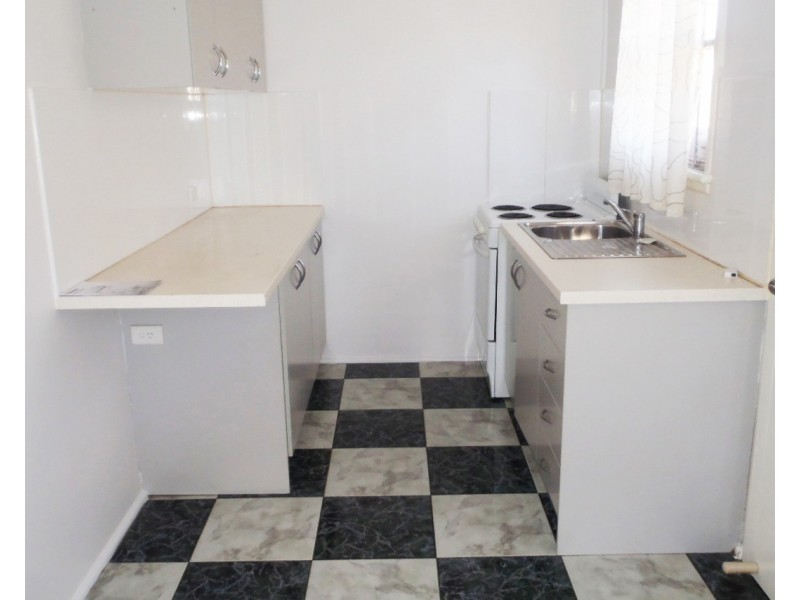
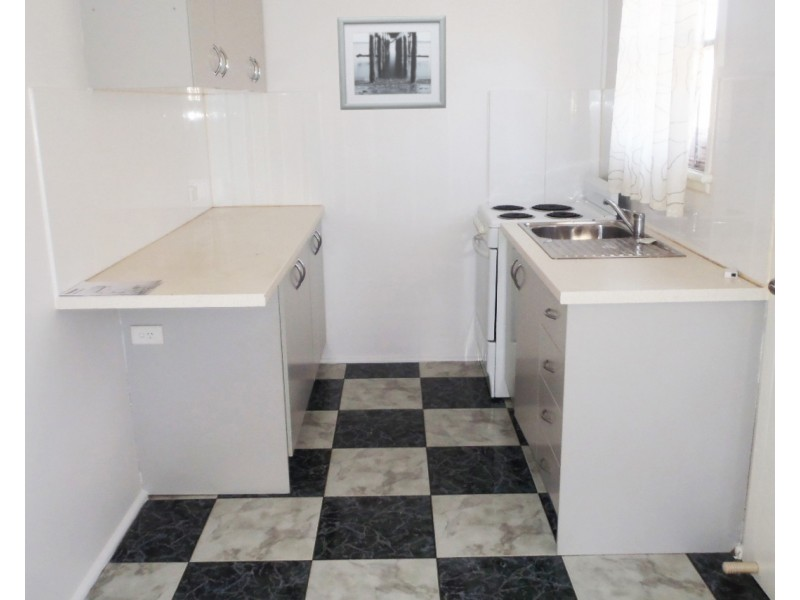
+ wall art [336,14,447,111]
